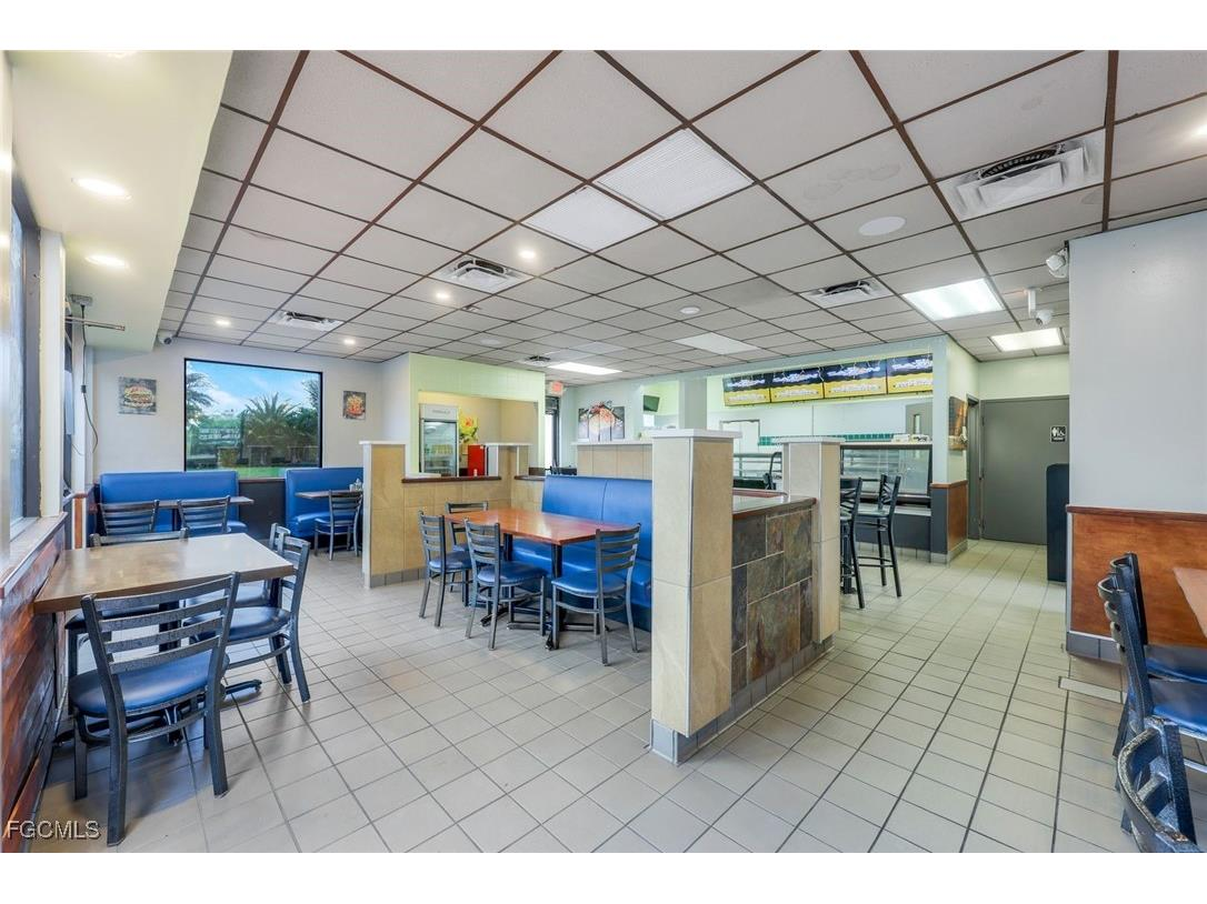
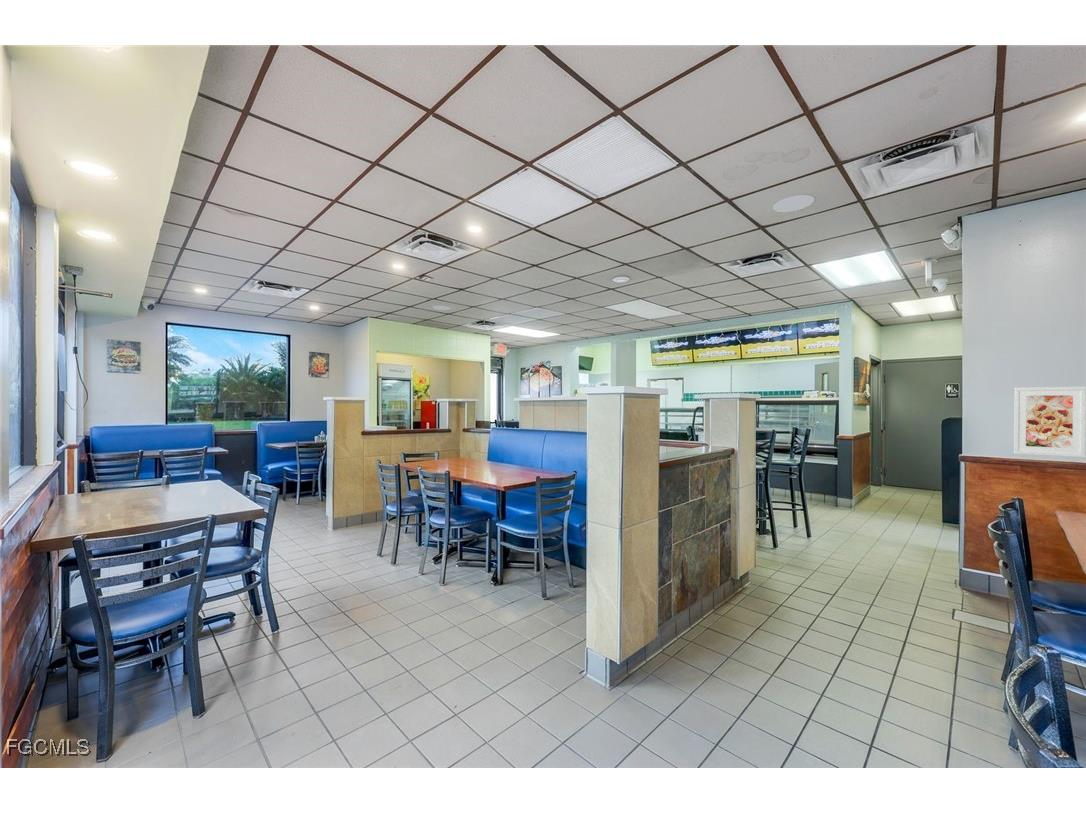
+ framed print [1013,386,1086,458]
